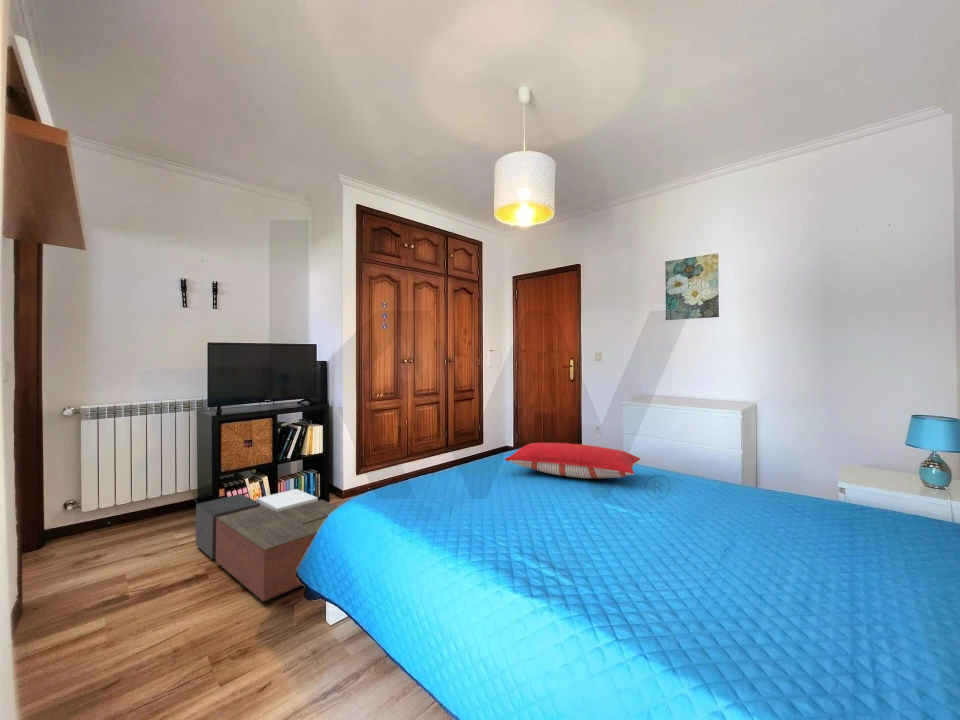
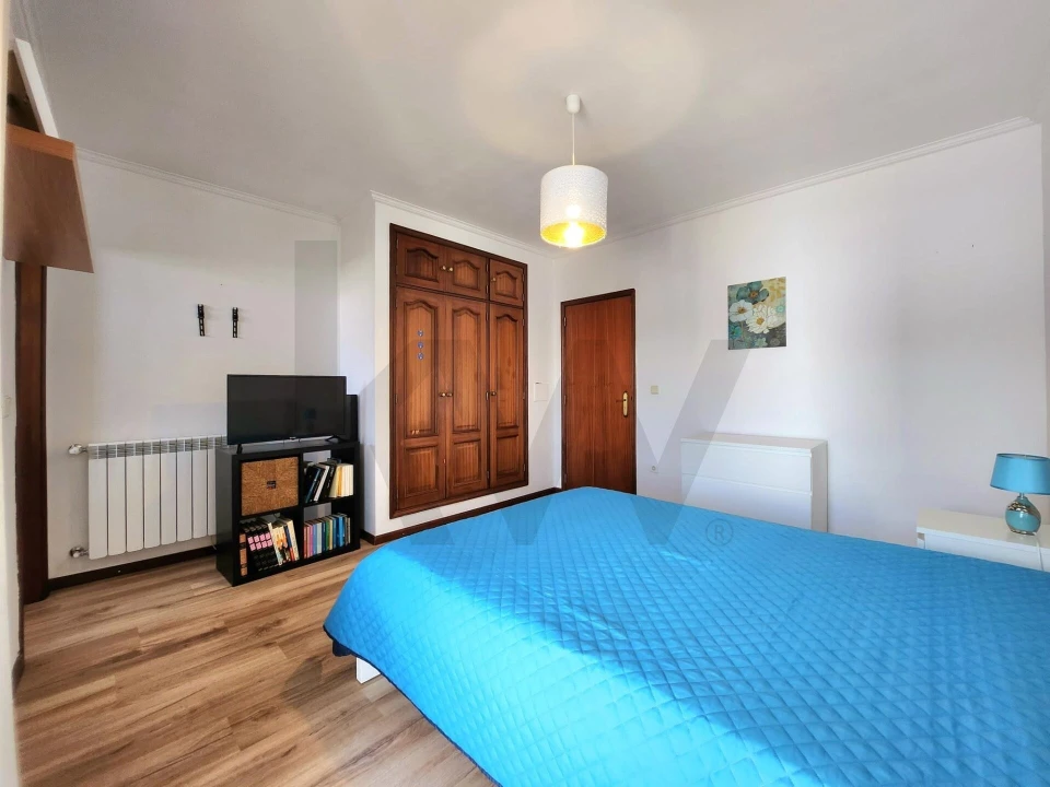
- storage ottoman [194,488,339,603]
- pillow [504,442,641,479]
